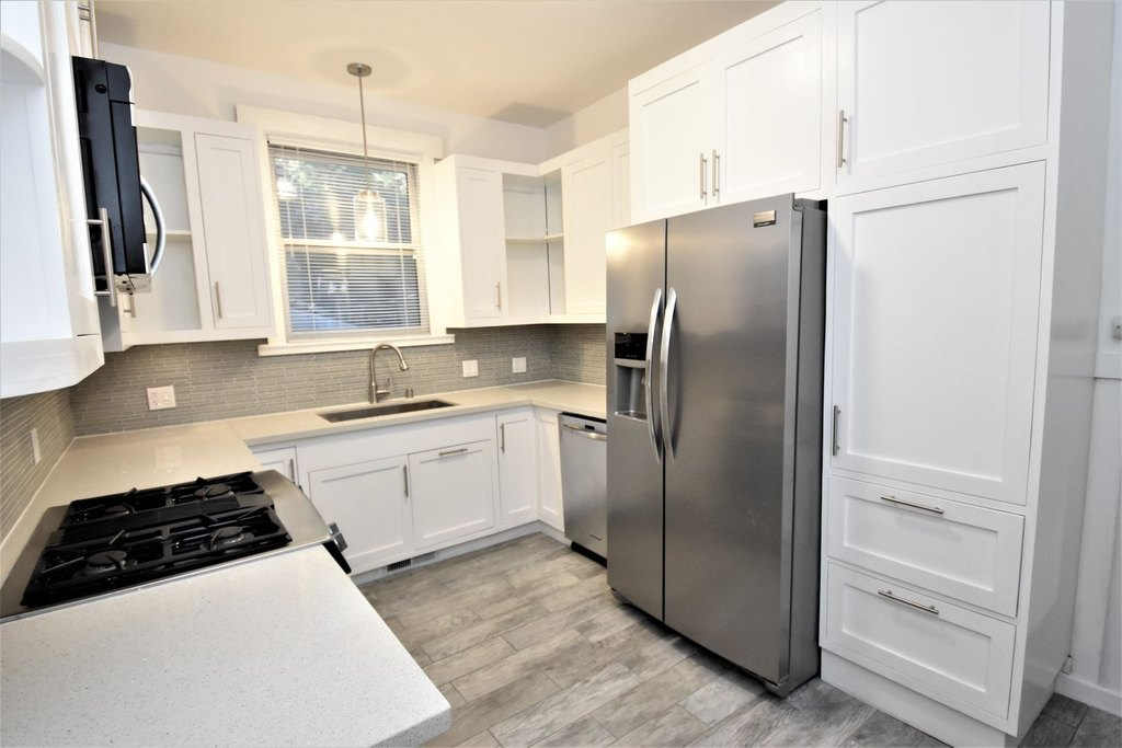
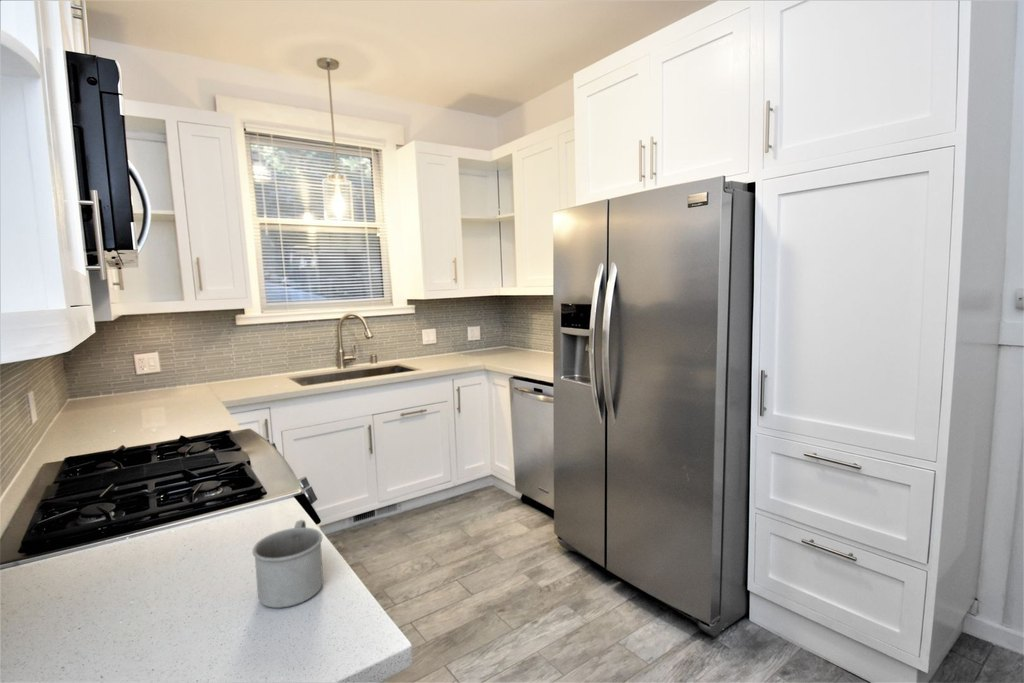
+ mug [251,519,324,609]
